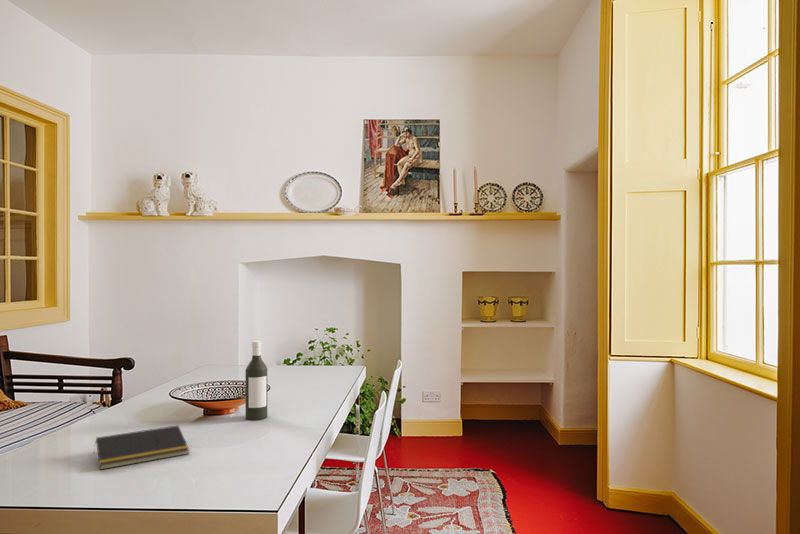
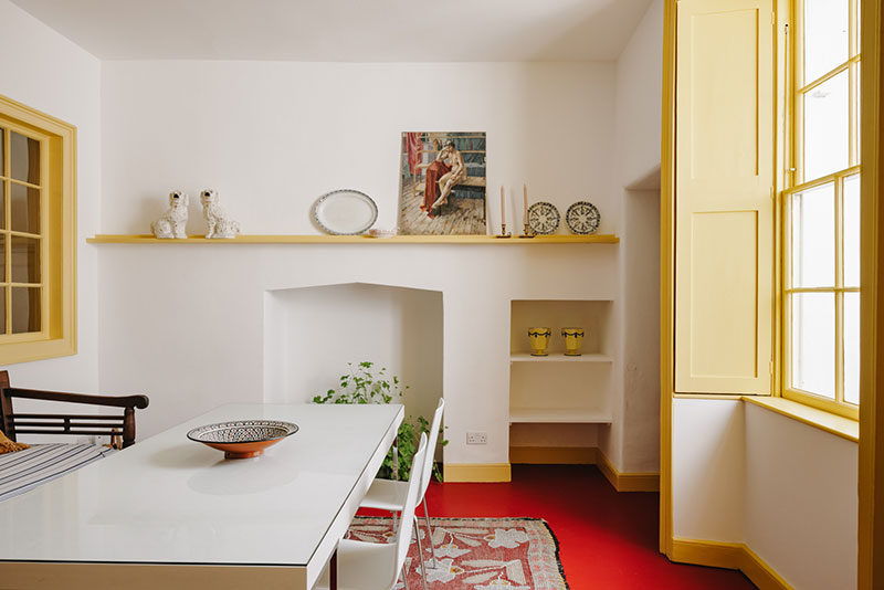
- bottle [244,340,268,421]
- notepad [93,424,190,471]
